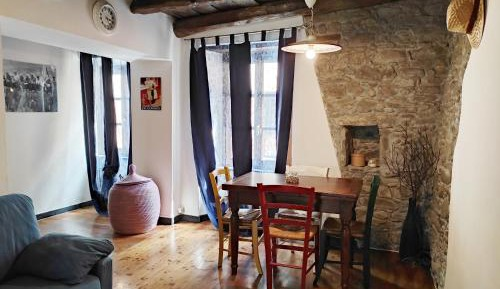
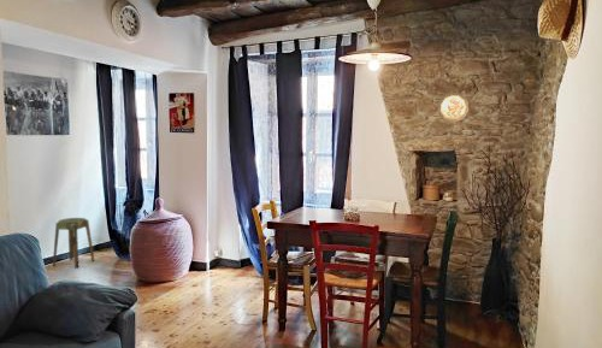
+ decorative plate [436,92,470,124]
+ stool [52,217,96,270]
